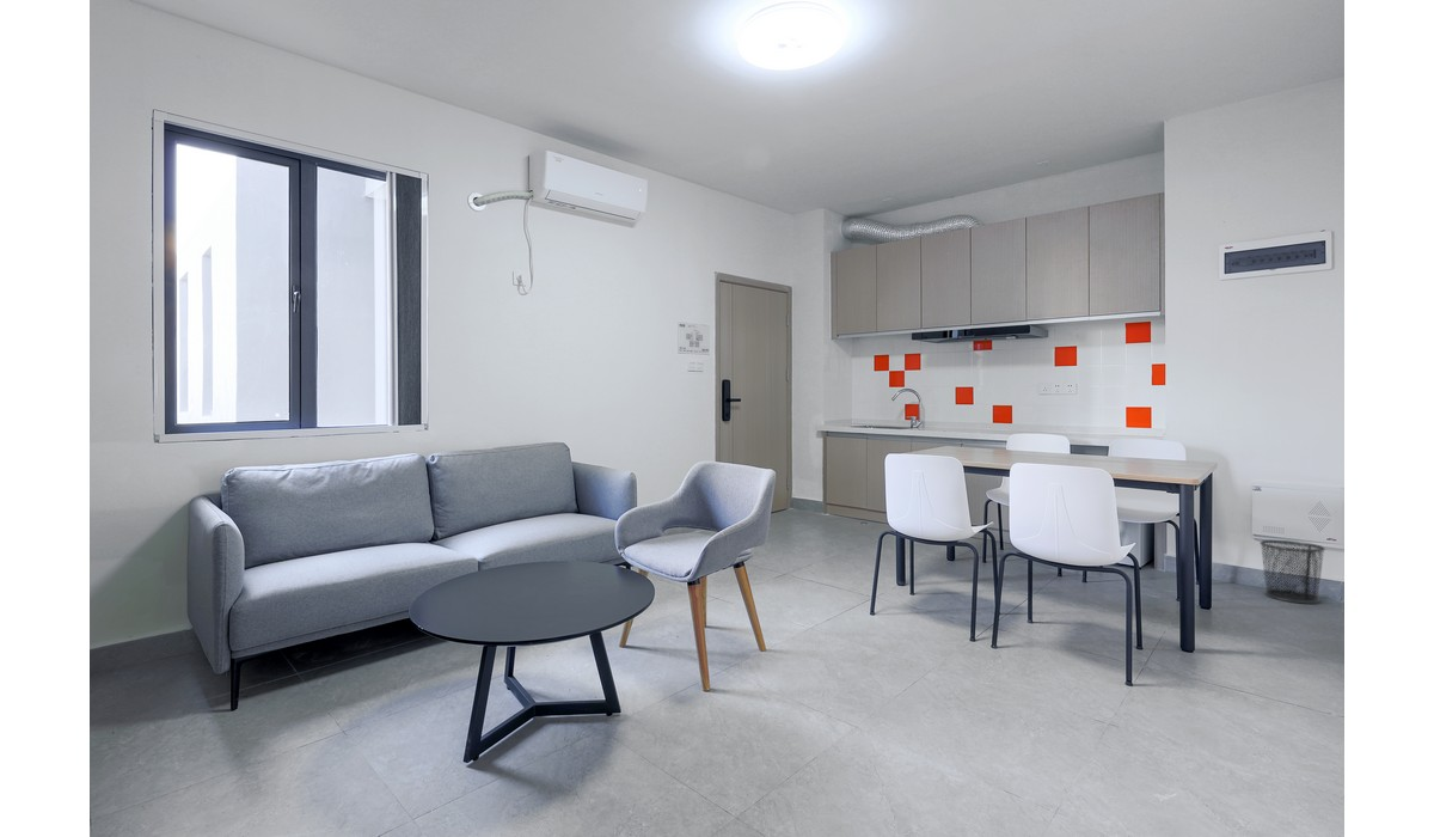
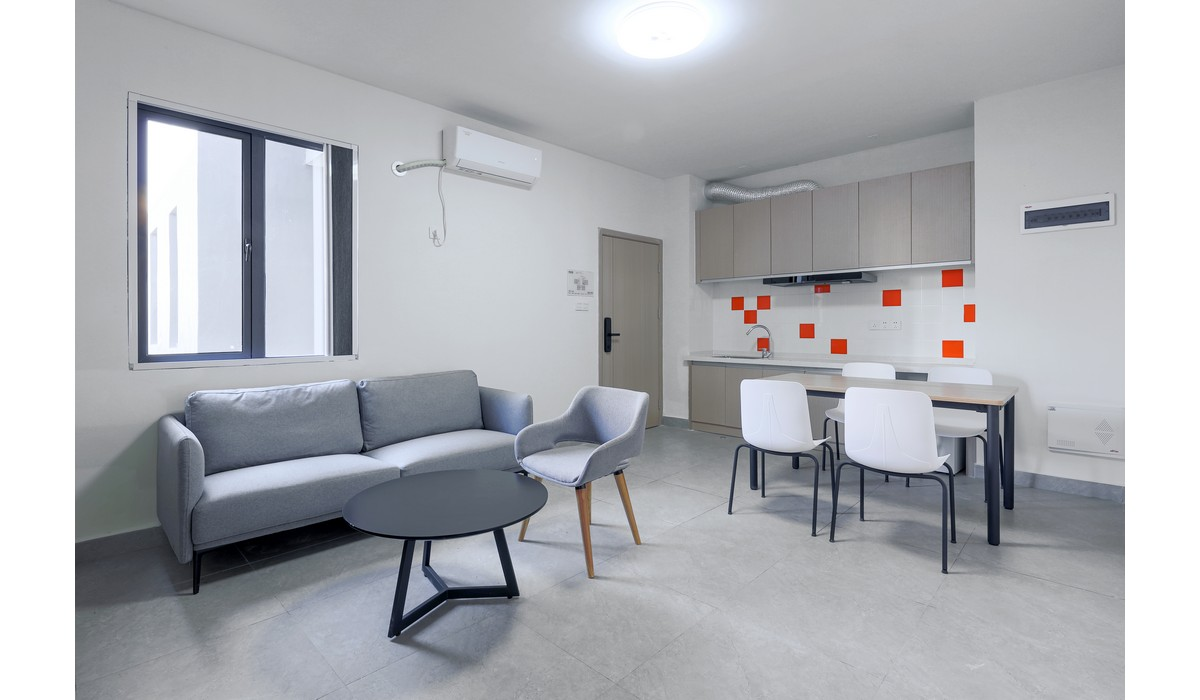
- waste bin [1258,539,1326,605]
